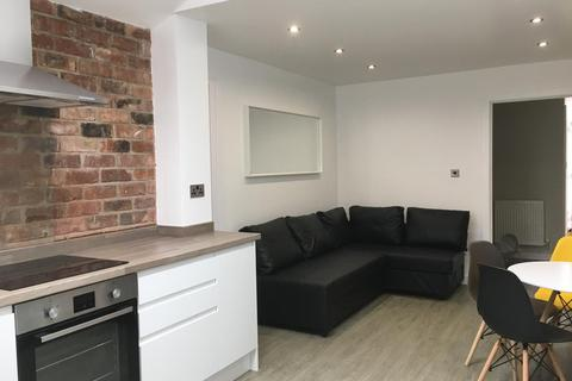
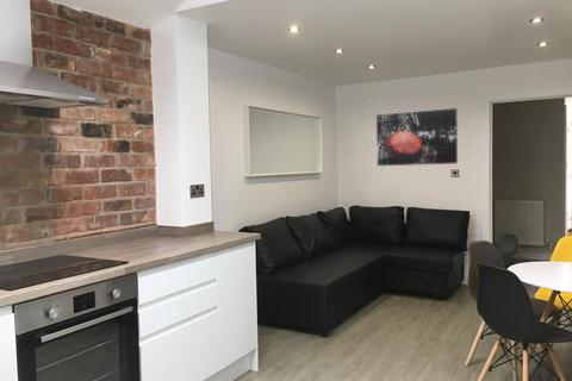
+ wall art [375,107,459,167]
